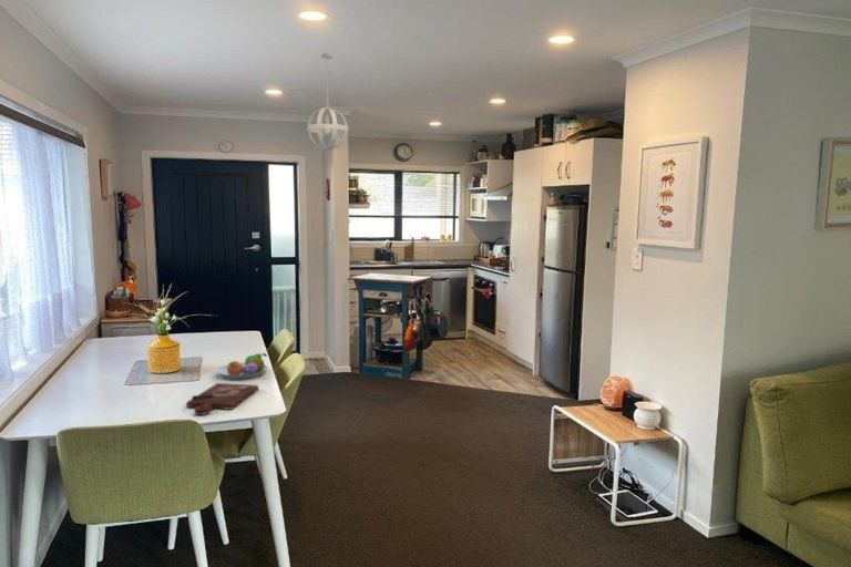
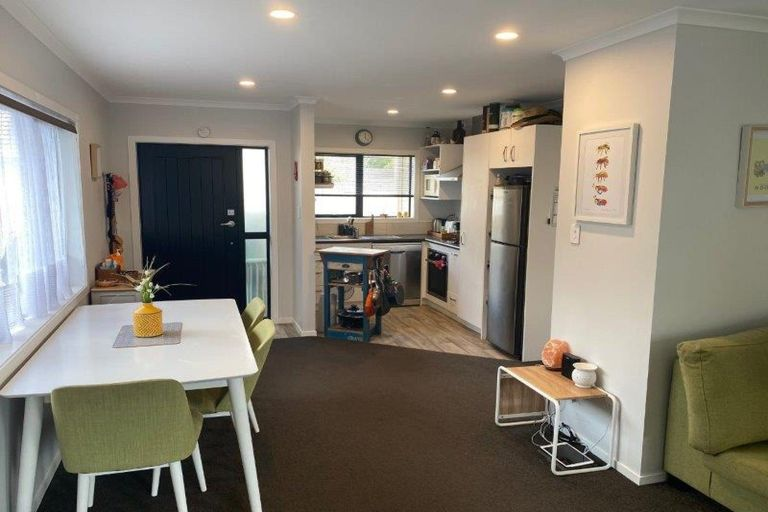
- fruit bowl [215,352,268,380]
- cutting board [185,382,259,416]
- pendant light [306,52,349,151]
